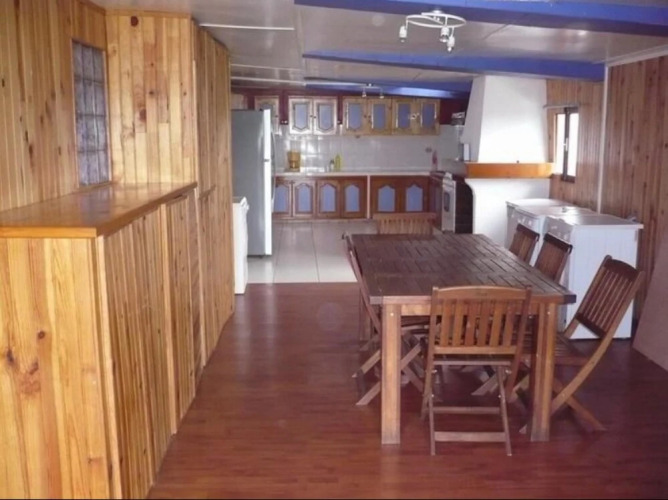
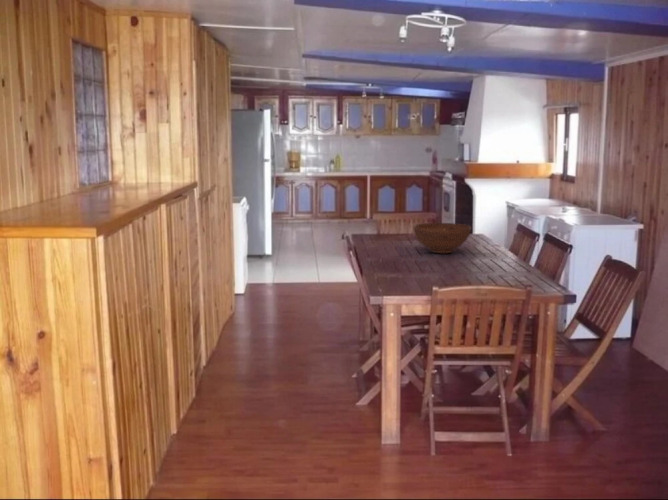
+ fruit bowl [413,222,472,254]
